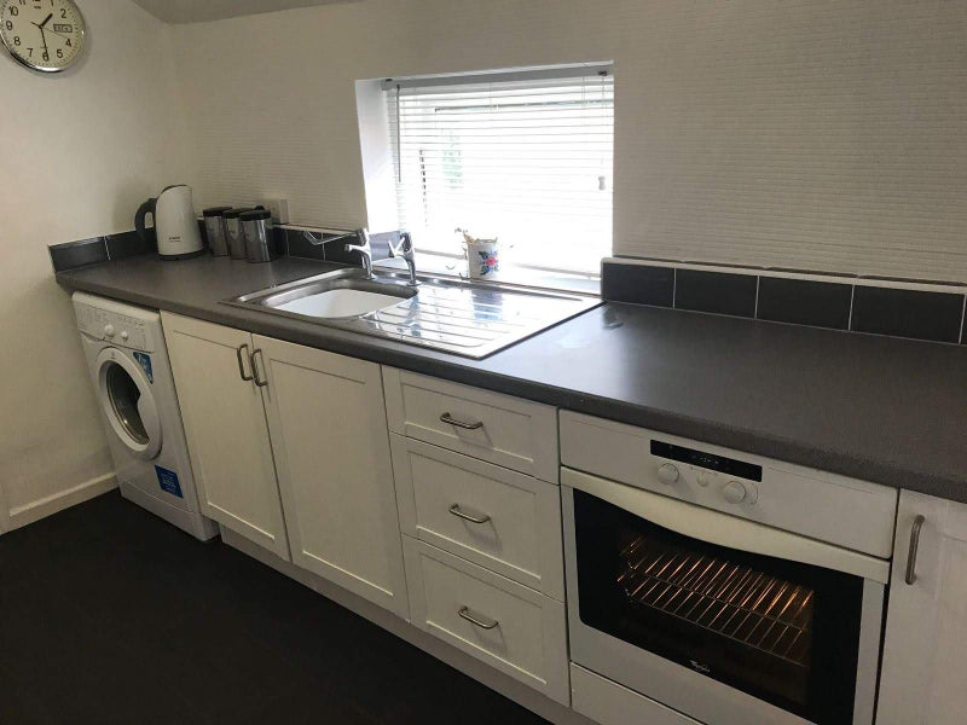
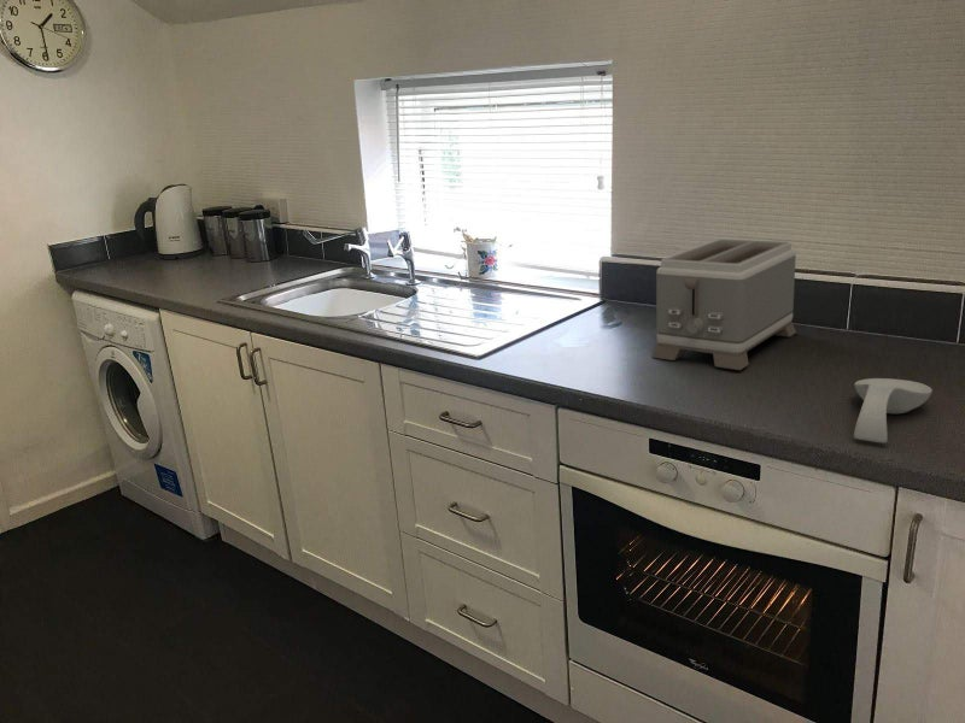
+ toaster [650,237,797,371]
+ spoon rest [853,377,934,443]
